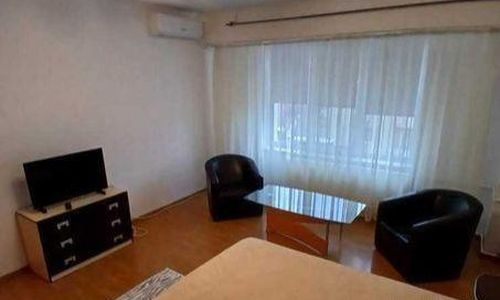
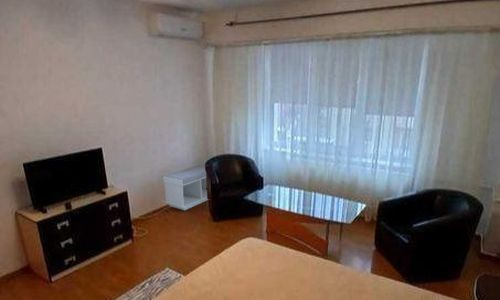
+ bench [162,164,209,211]
